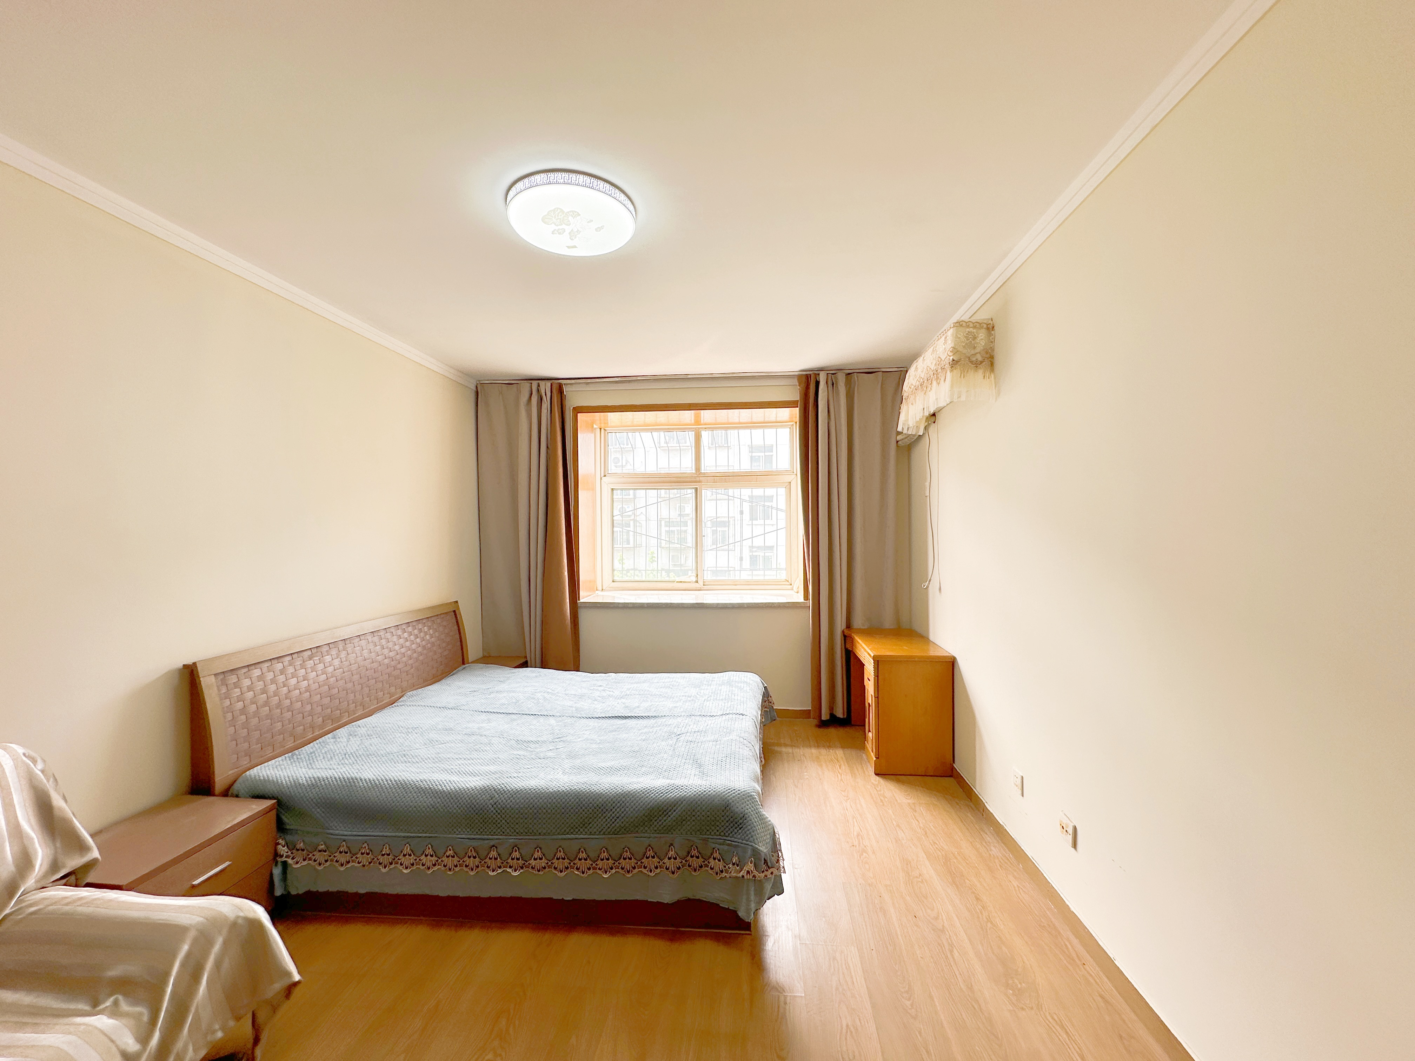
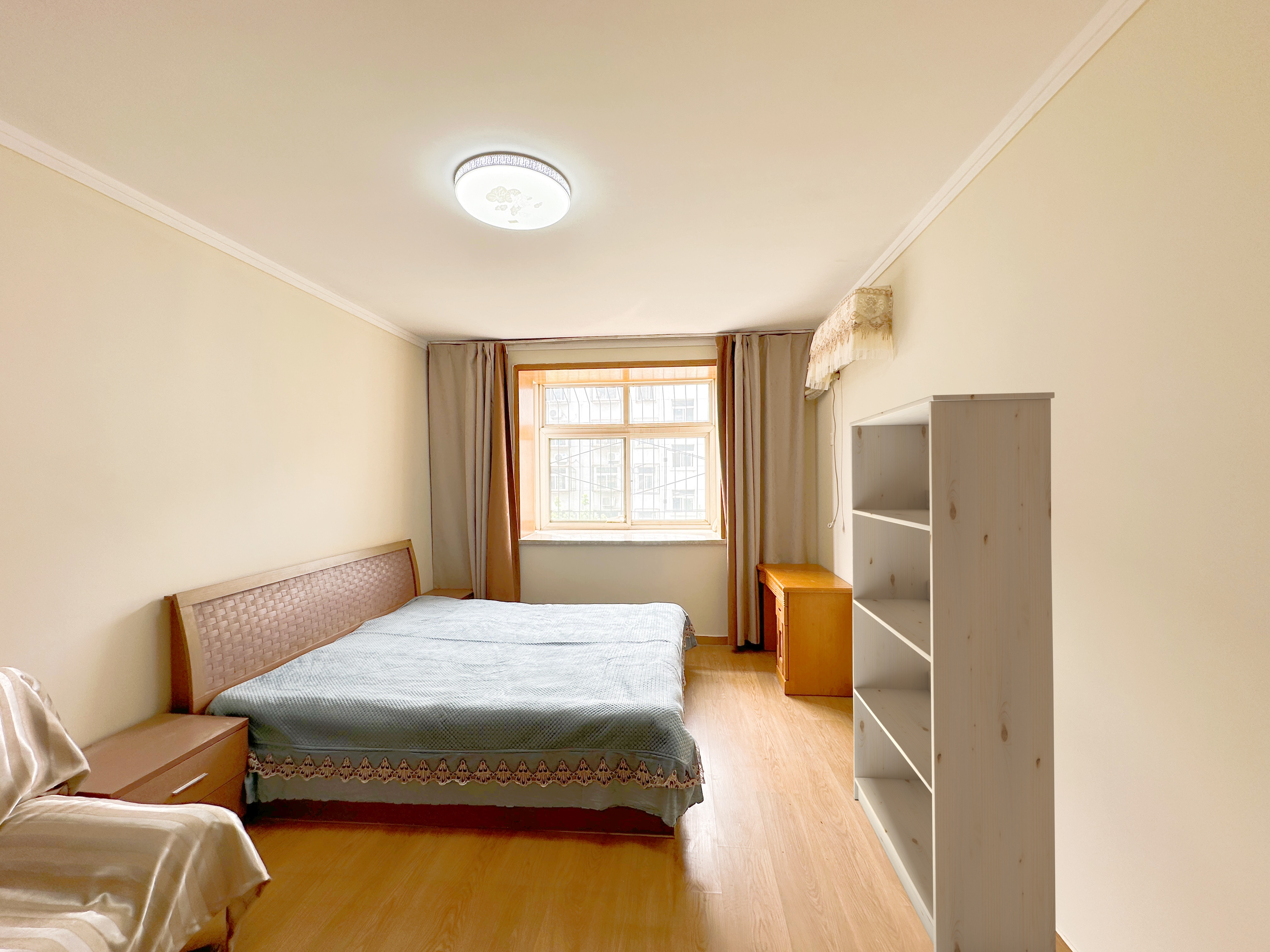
+ bookcase [849,392,1056,952]
